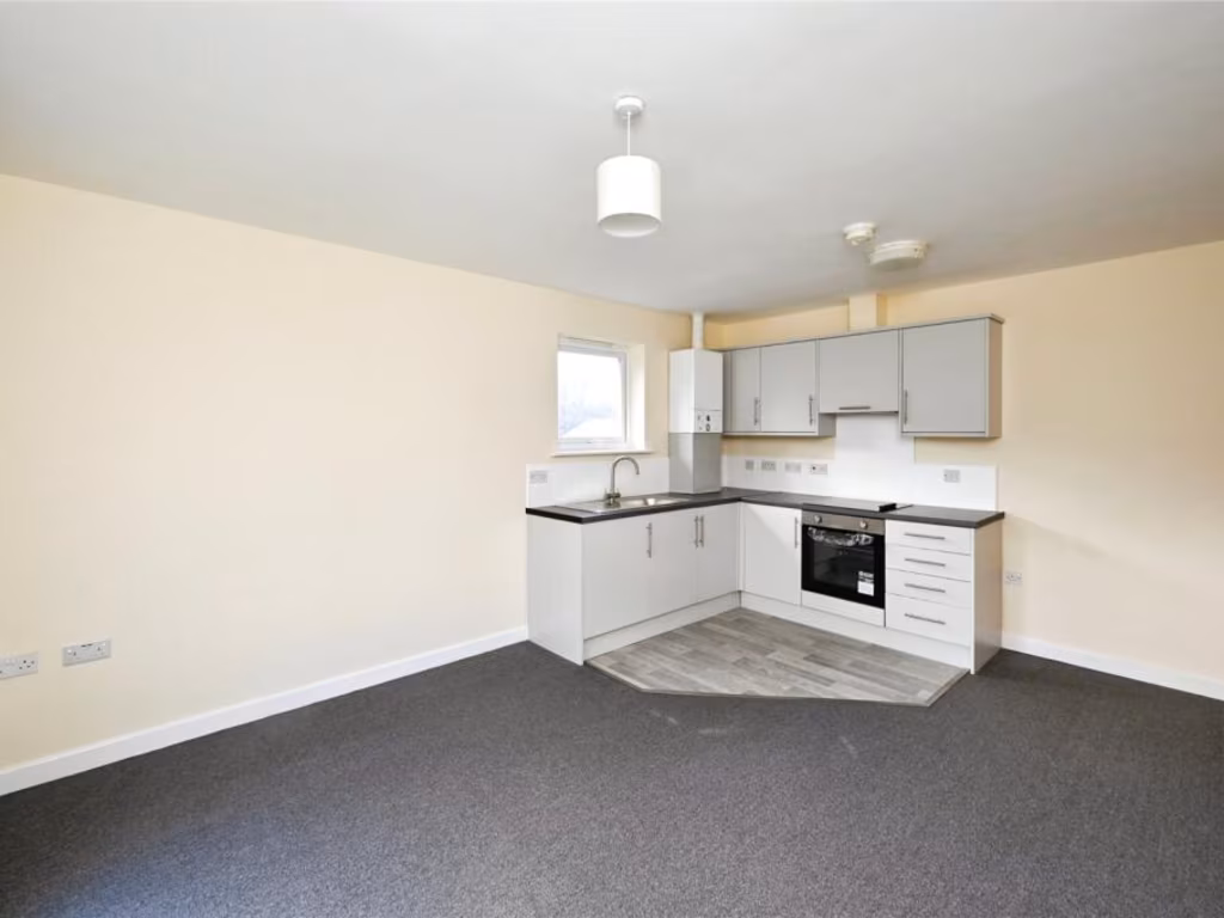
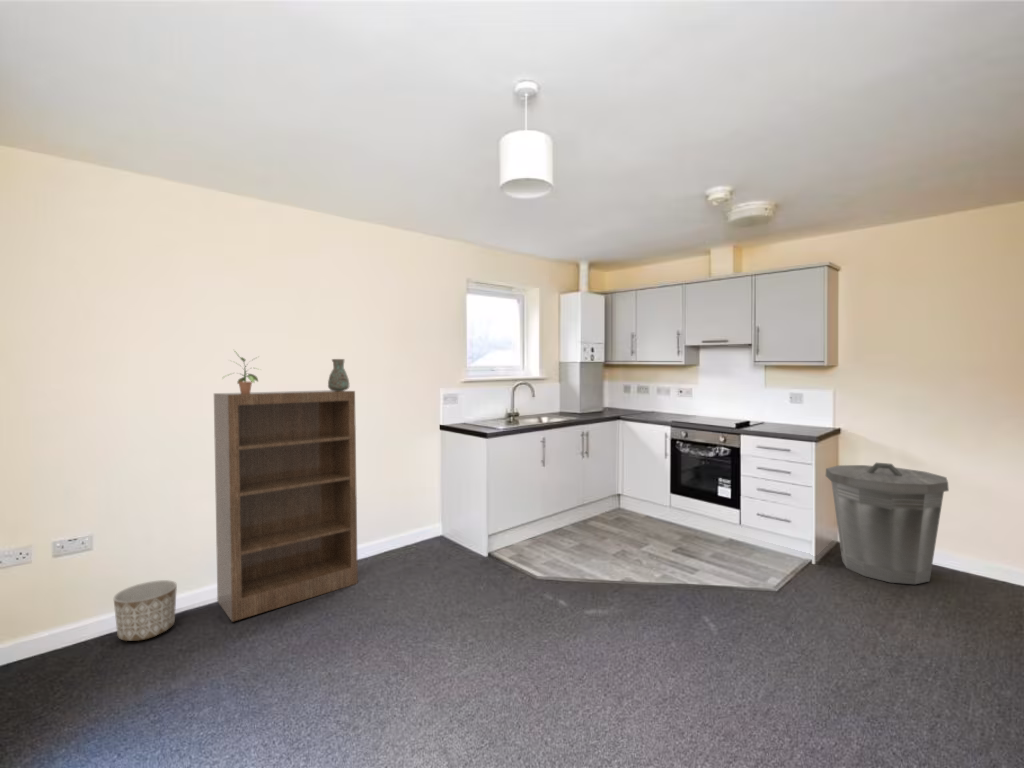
+ bookshelf [213,389,359,623]
+ planter [113,579,178,642]
+ trash can [825,462,950,585]
+ decorative vase [327,358,350,391]
+ potted plant [221,349,261,394]
